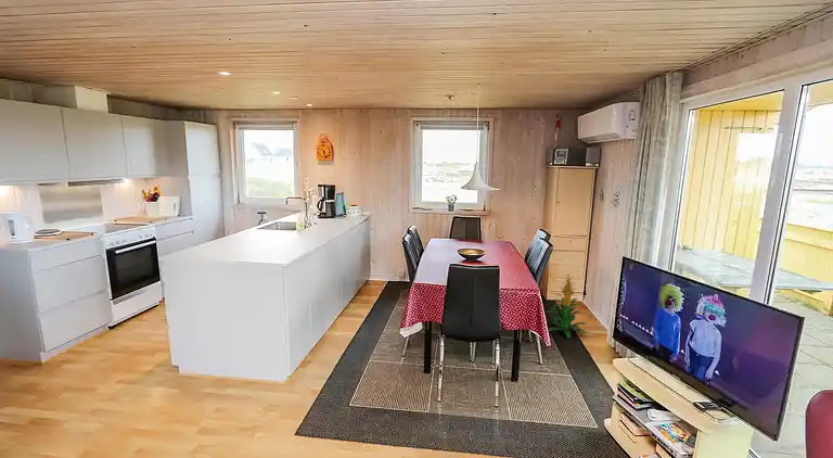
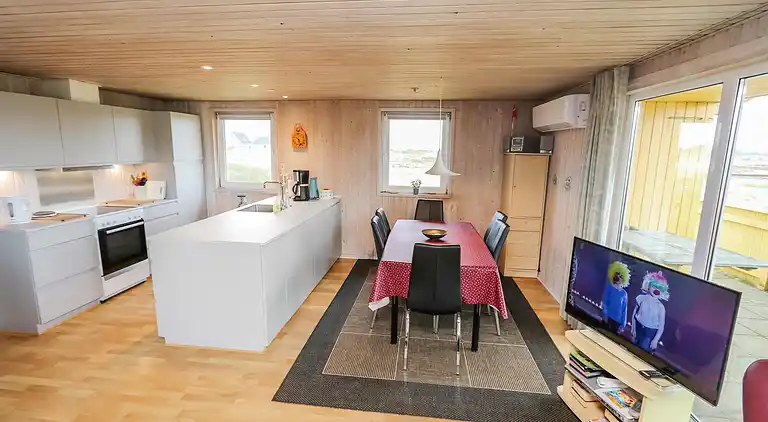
- indoor plant [544,271,588,339]
